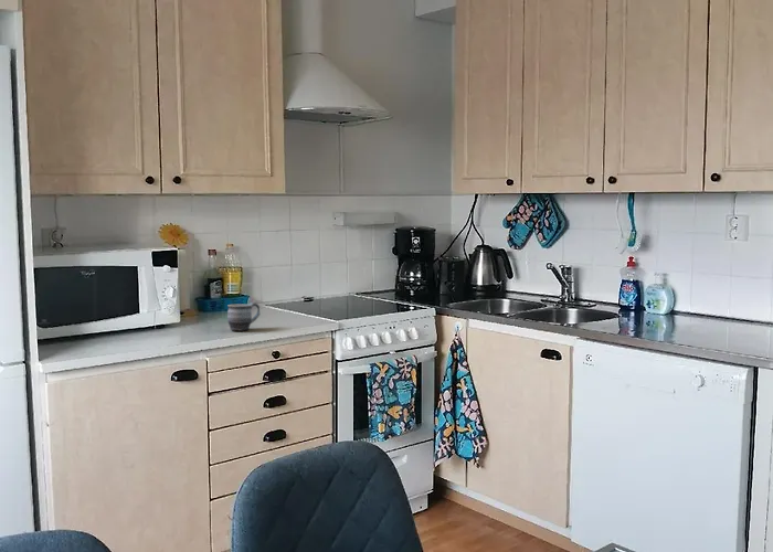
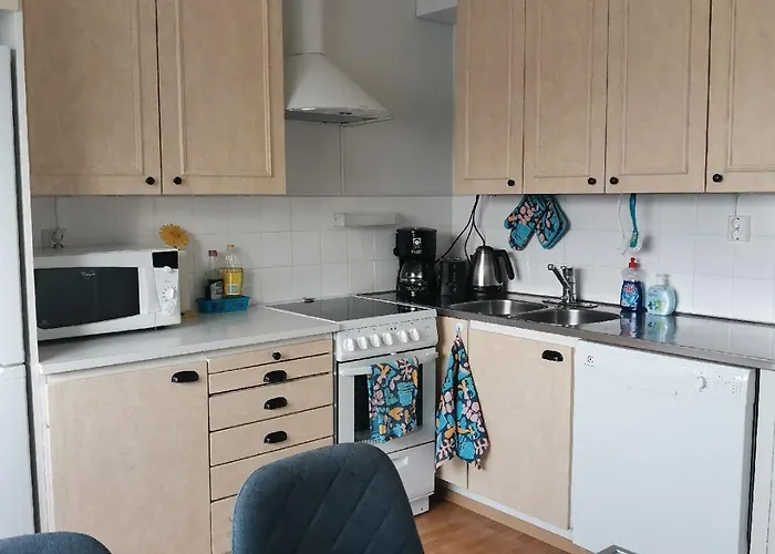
- mug [226,301,261,332]
